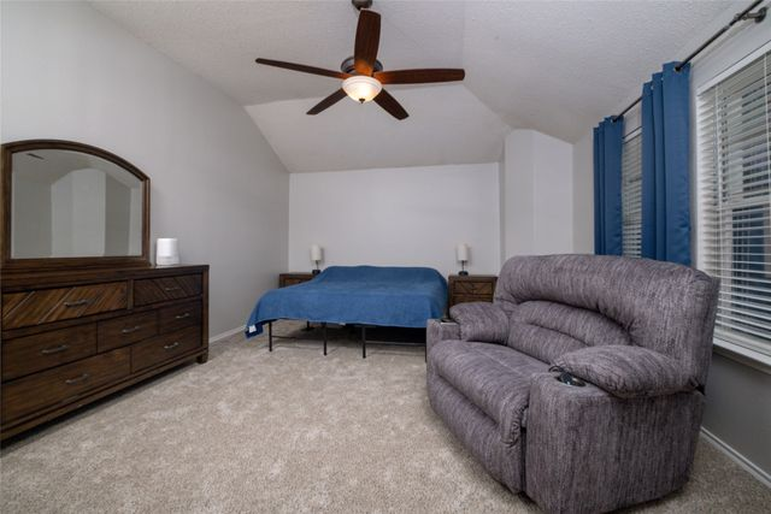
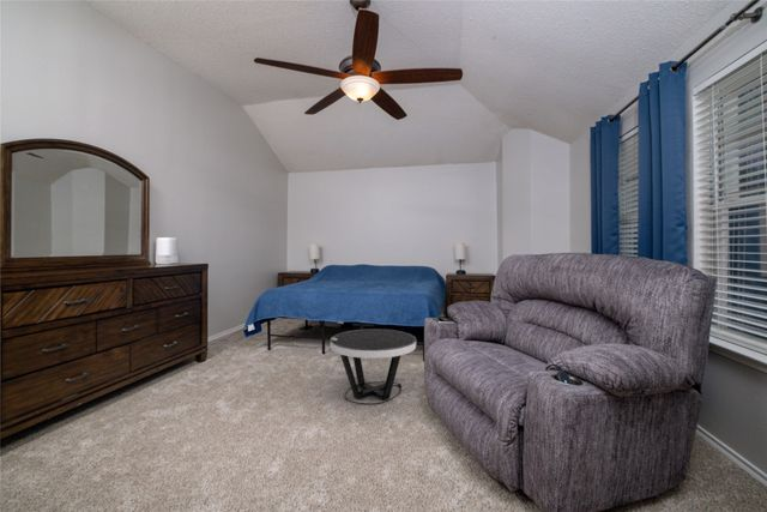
+ side table [330,327,417,405]
